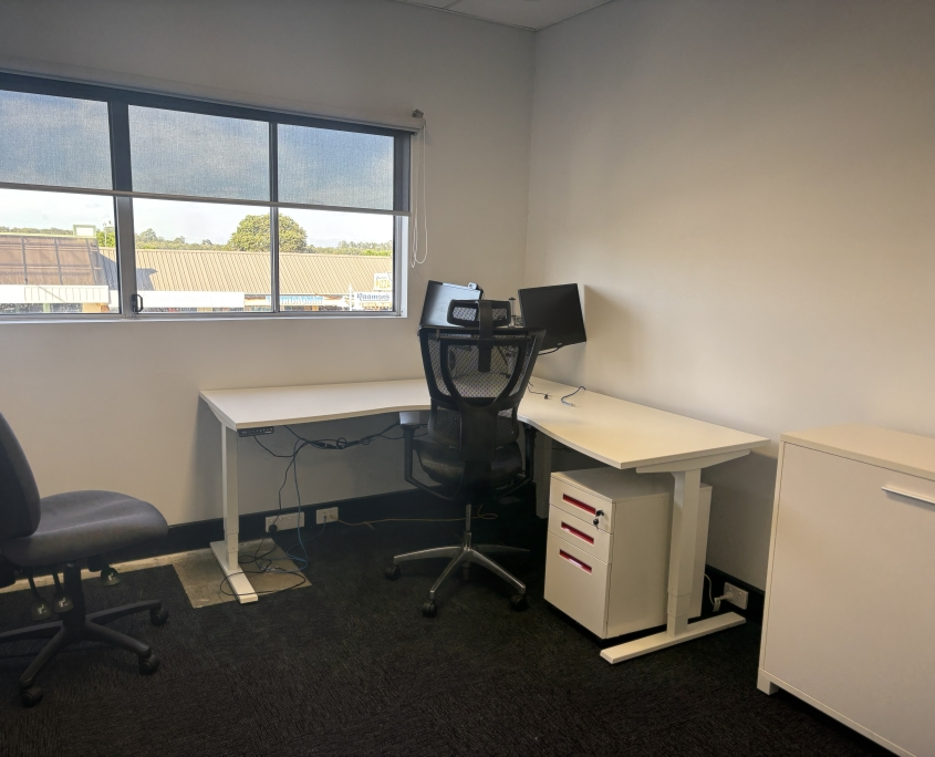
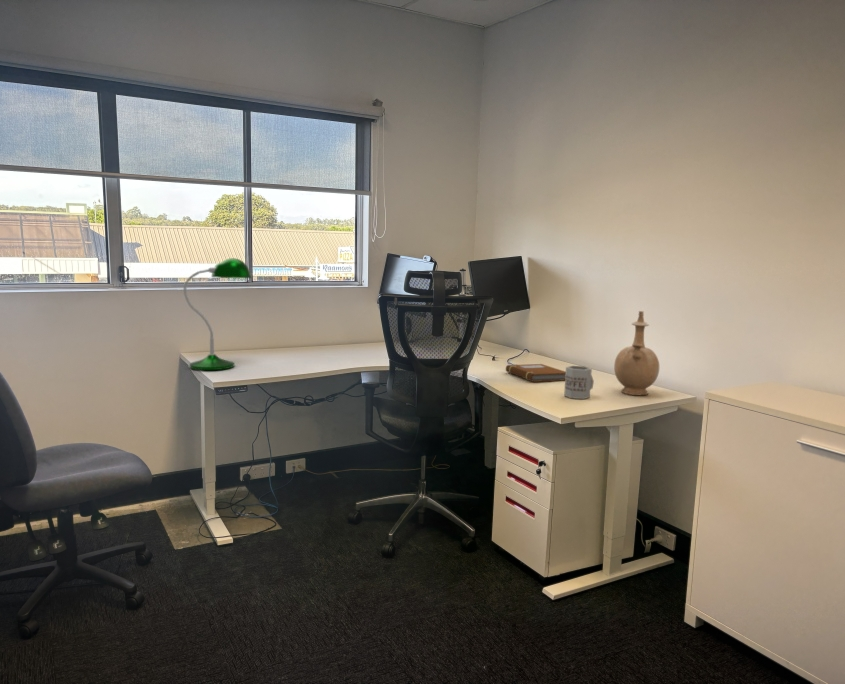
+ desk lamp [183,257,253,371]
+ notebook [505,363,566,383]
+ vase [613,310,660,396]
+ mug [563,365,595,400]
